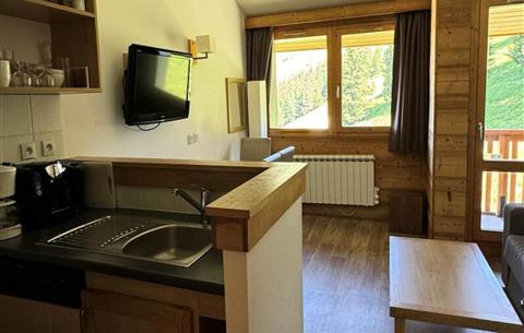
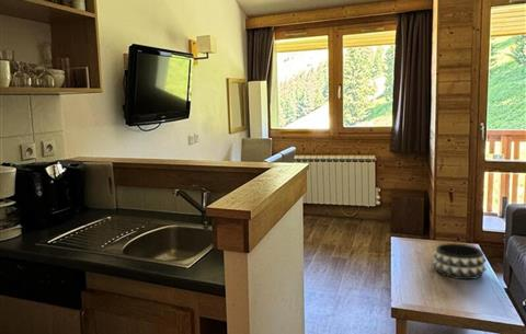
+ decorative bowl [432,242,488,280]
